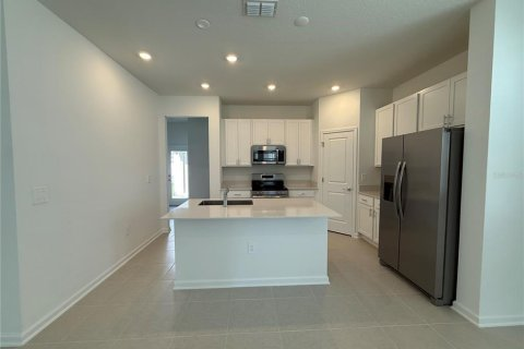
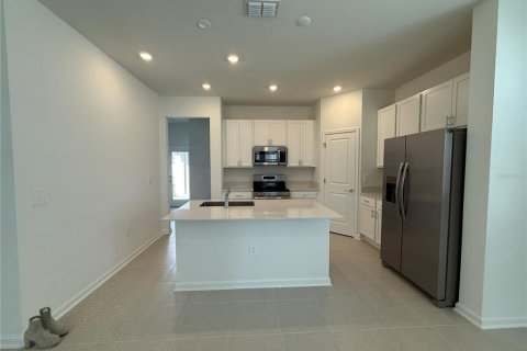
+ boots [22,306,70,350]
